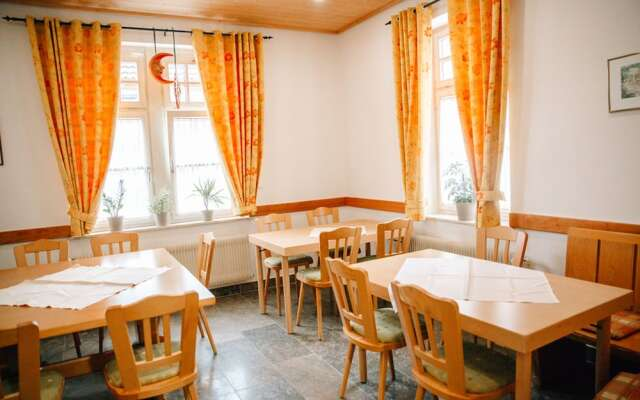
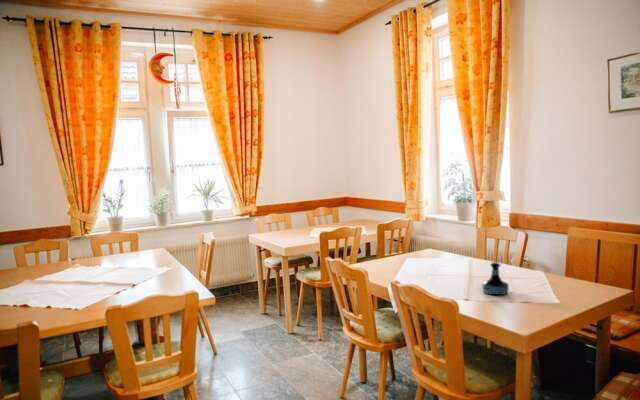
+ tequila bottle [482,261,510,296]
